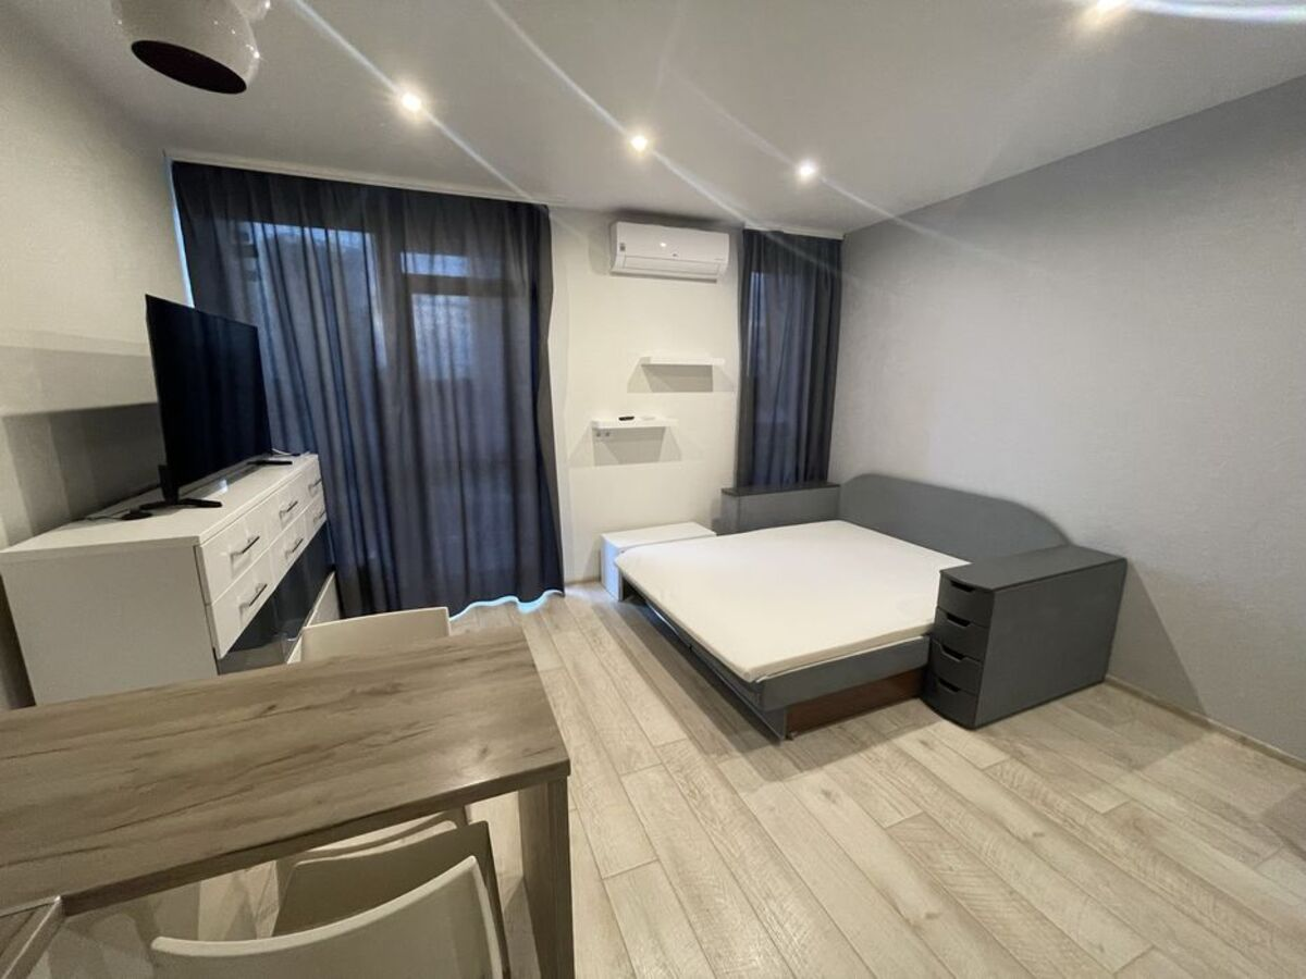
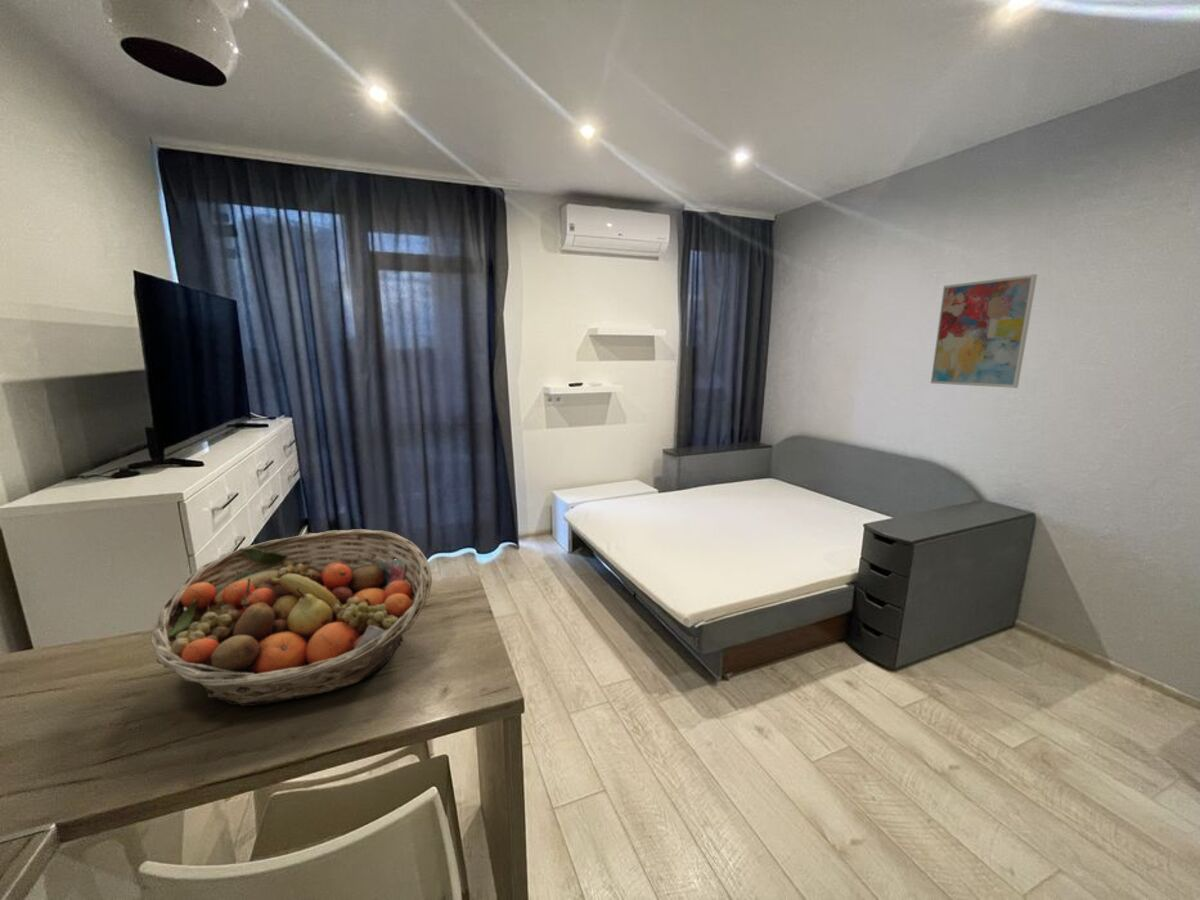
+ wall art [930,273,1038,389]
+ fruit basket [149,528,433,707]
